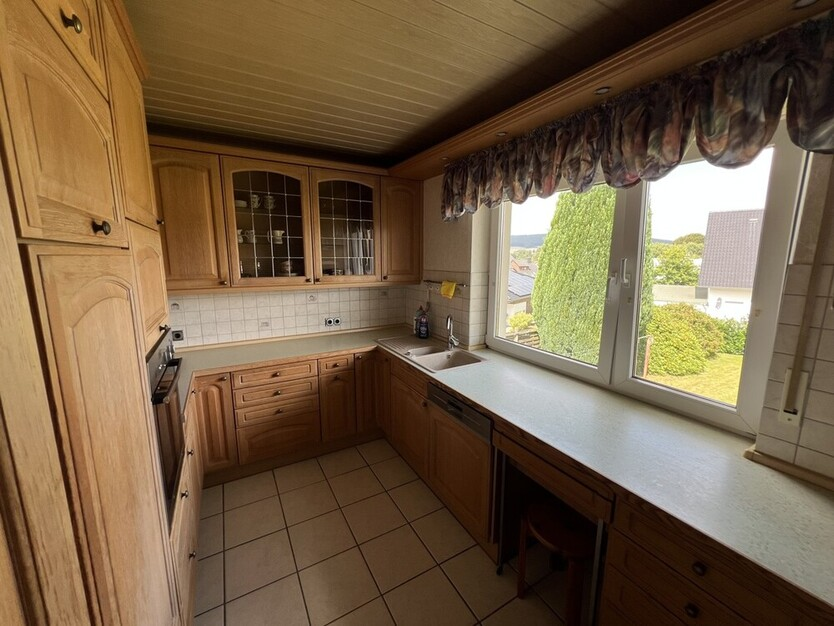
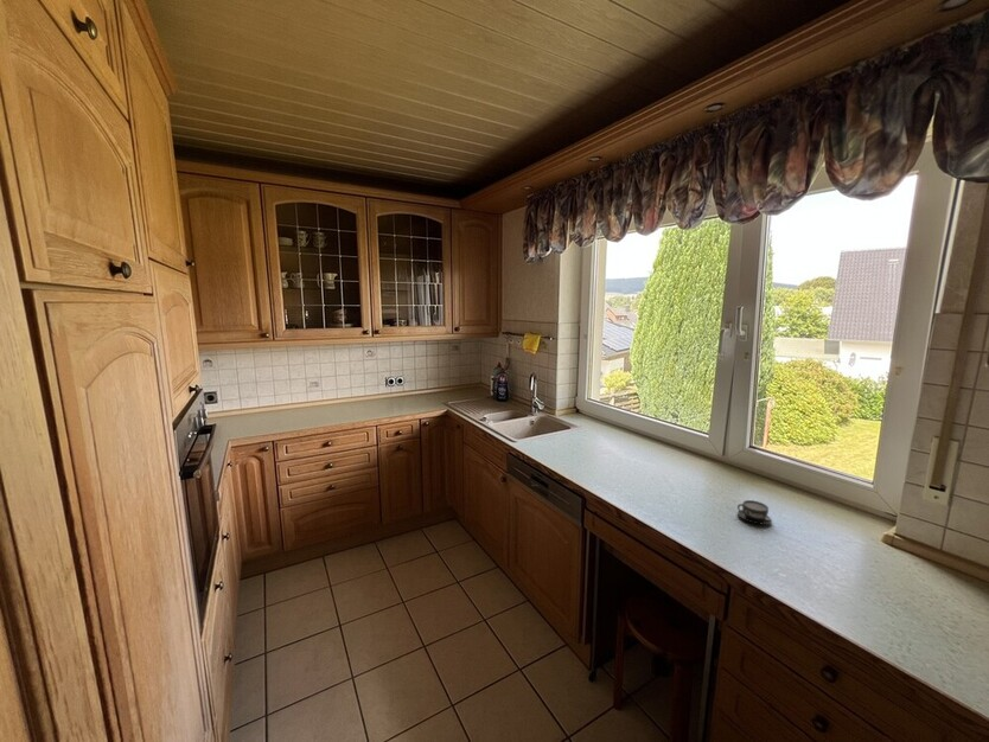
+ teacup [736,499,773,526]
